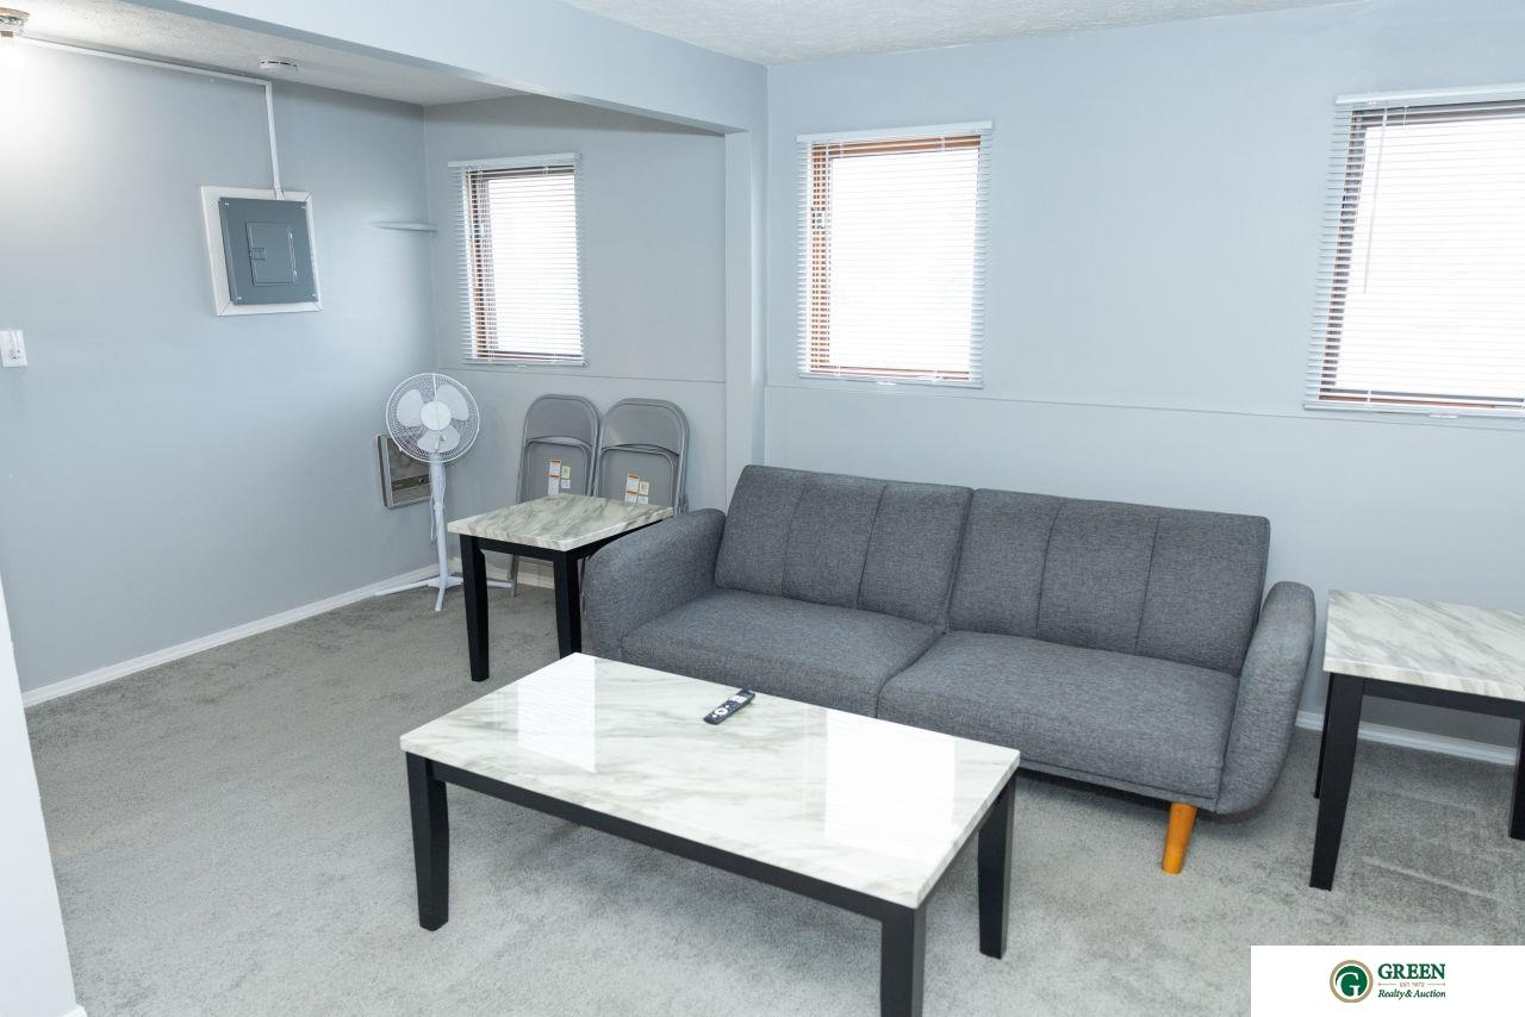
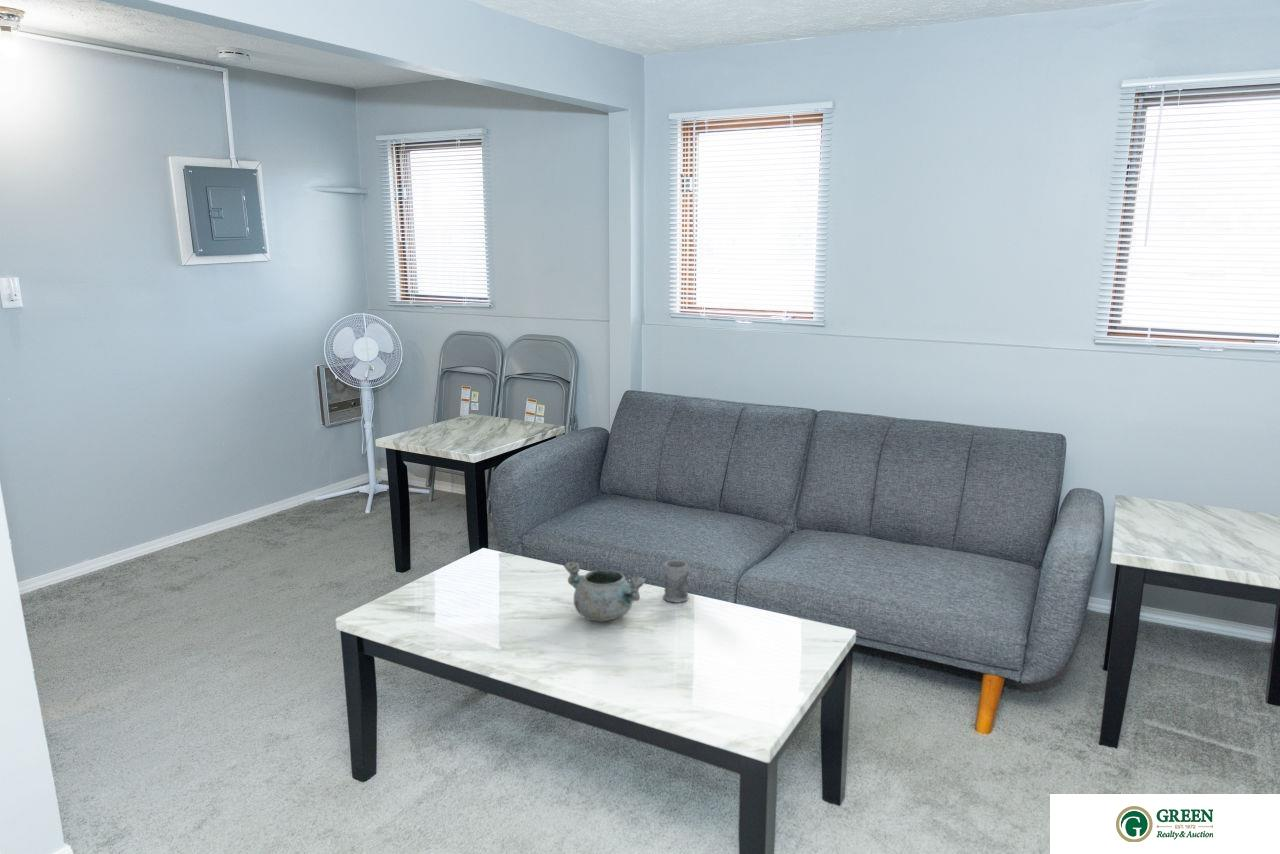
+ decorative bowl [563,560,647,622]
+ mug [662,559,700,604]
